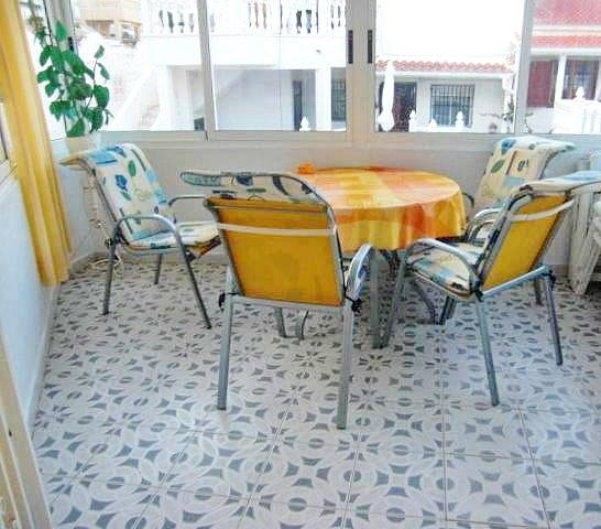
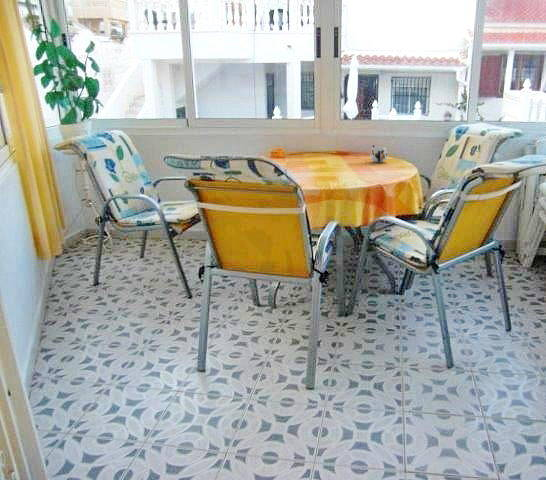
+ mug [369,144,388,163]
